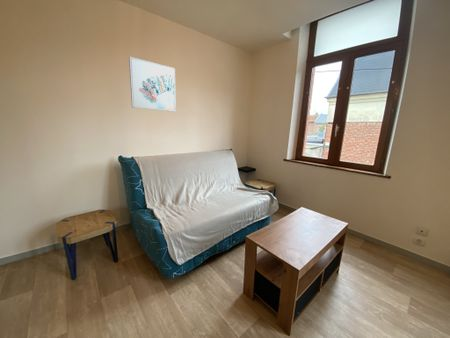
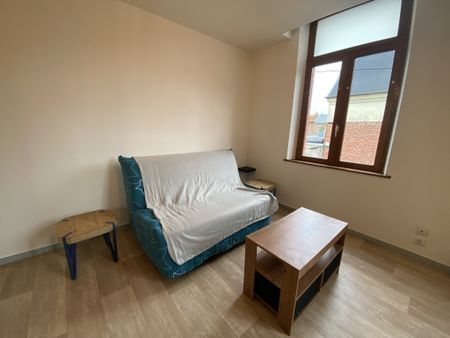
- wall art [128,56,177,113]
